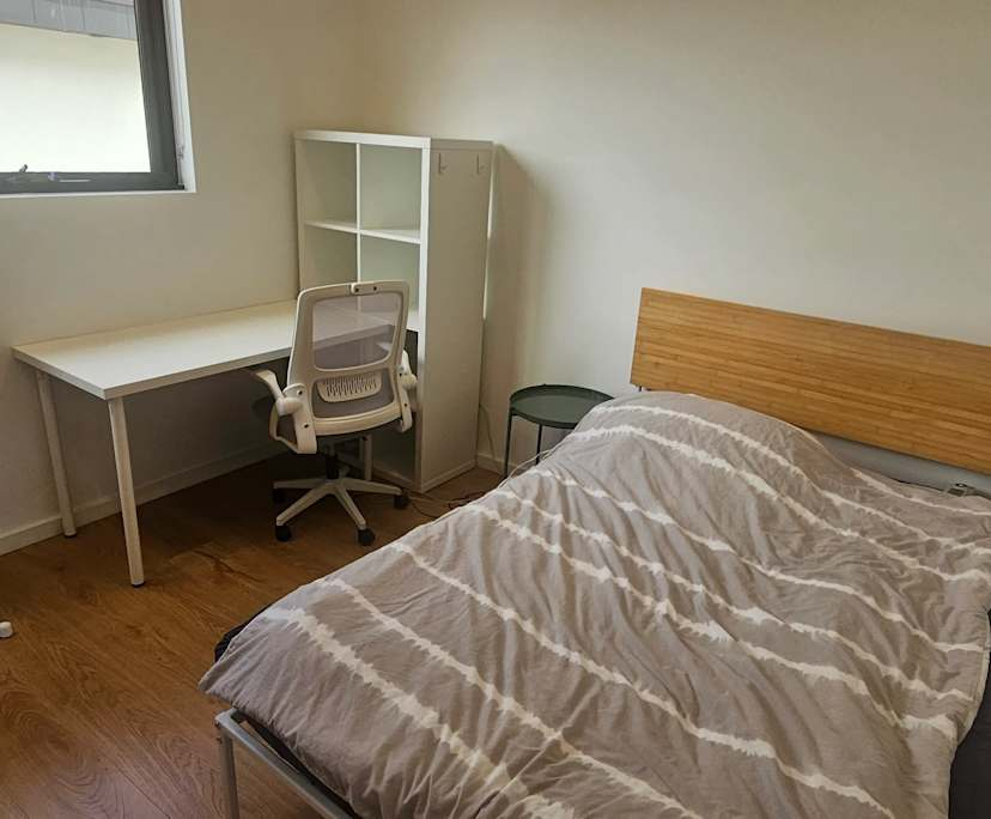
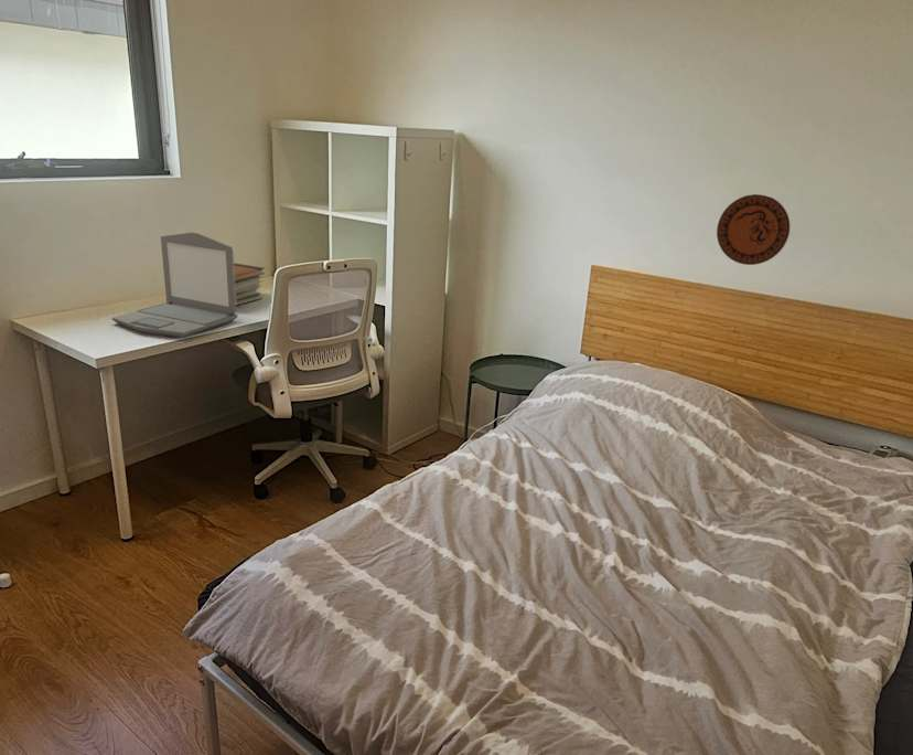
+ book stack [234,262,266,307]
+ laptop [111,232,238,339]
+ decorative plate [716,193,791,266]
